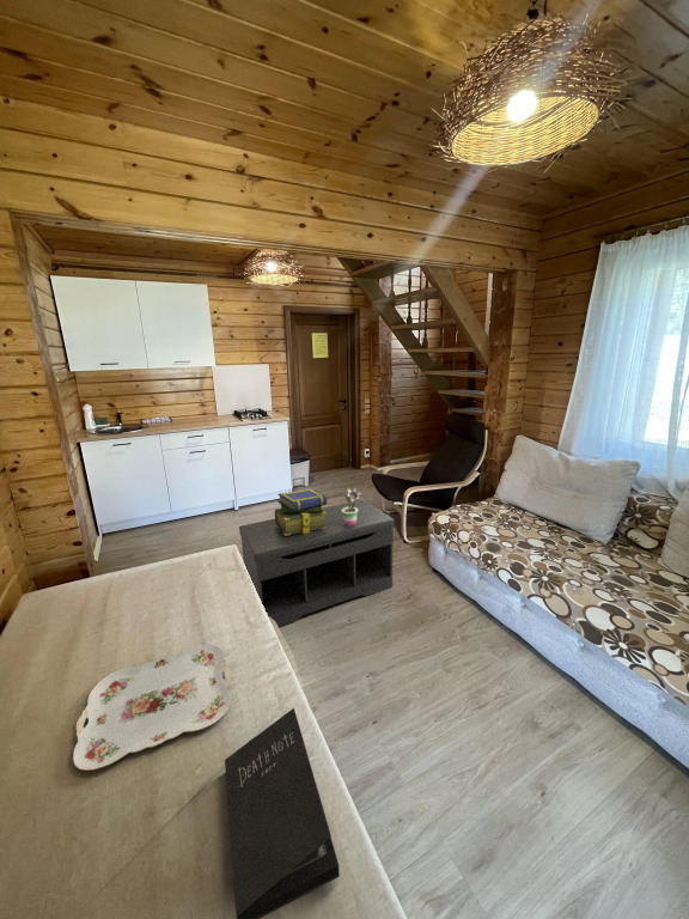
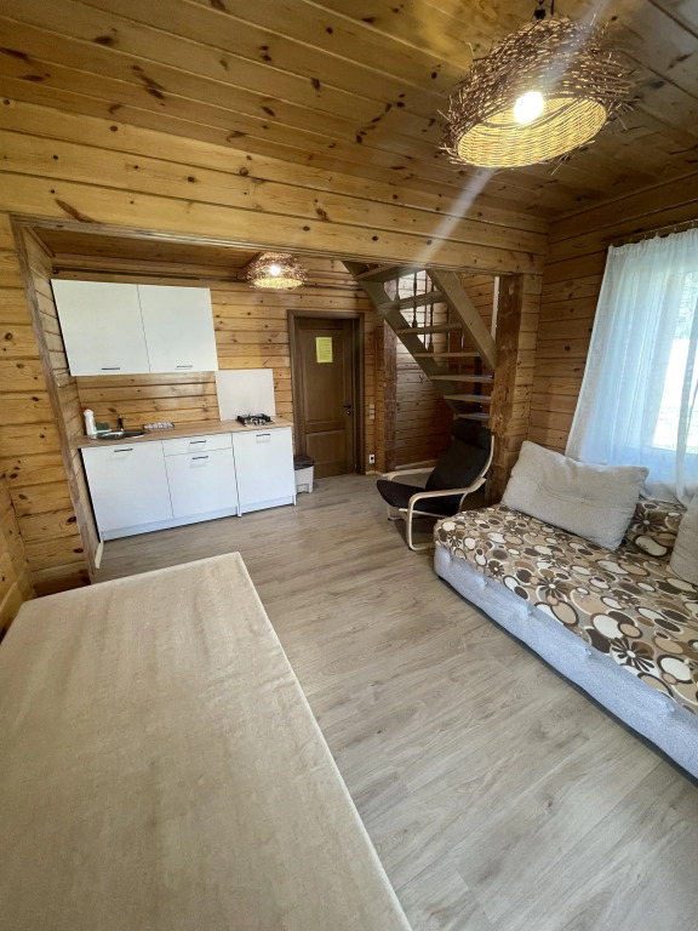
- serving tray [72,644,232,772]
- bench [238,499,395,628]
- stack of books [274,488,328,536]
- book [224,707,341,919]
- potted plant [340,475,362,525]
